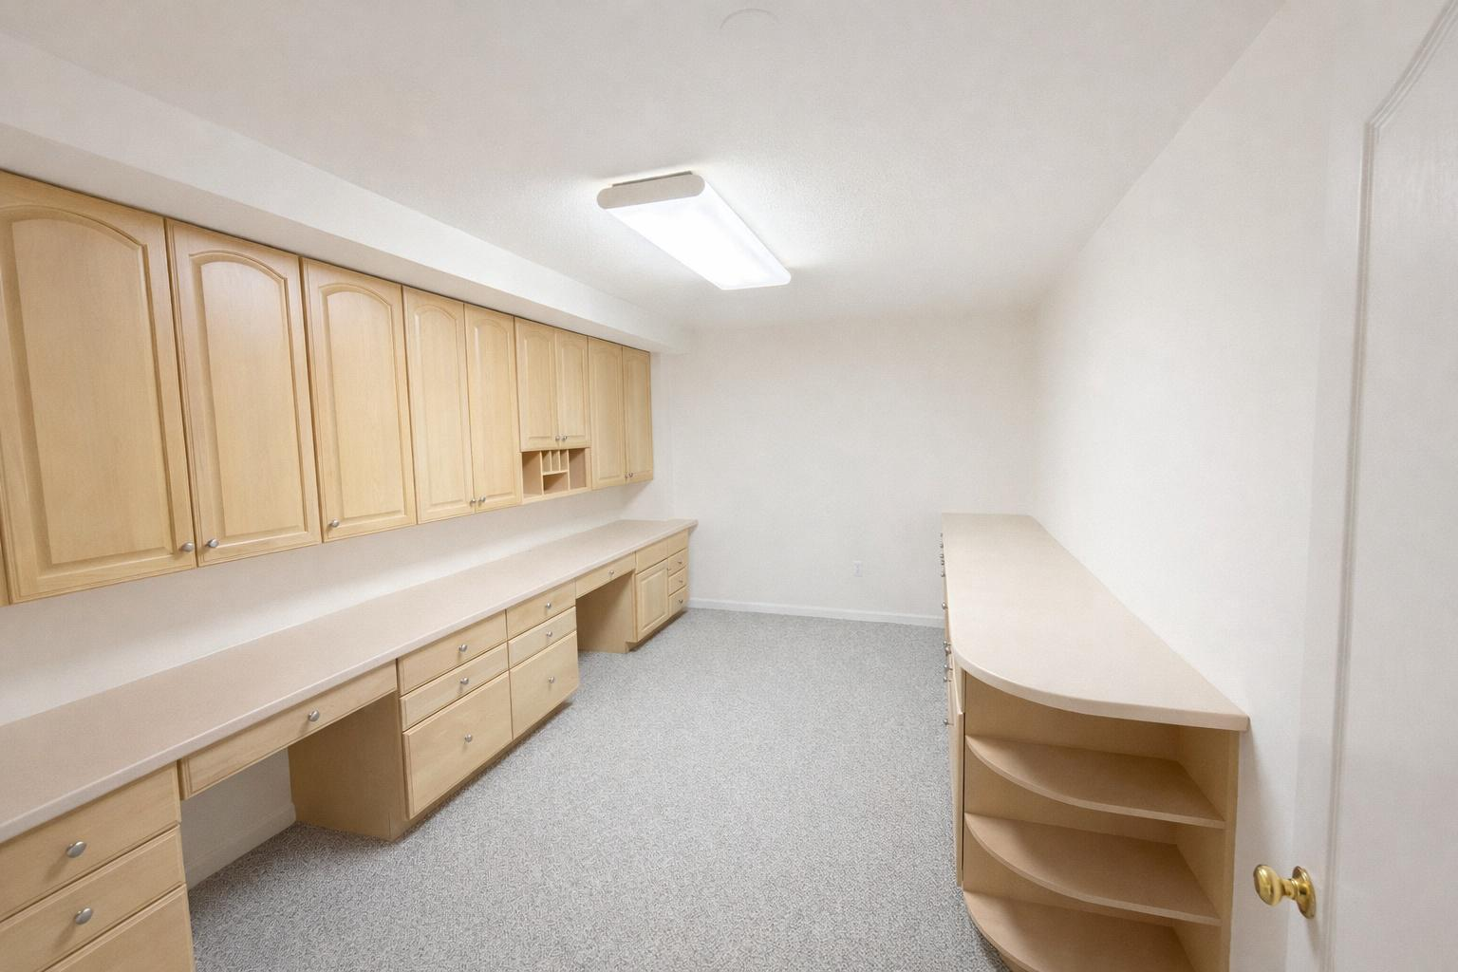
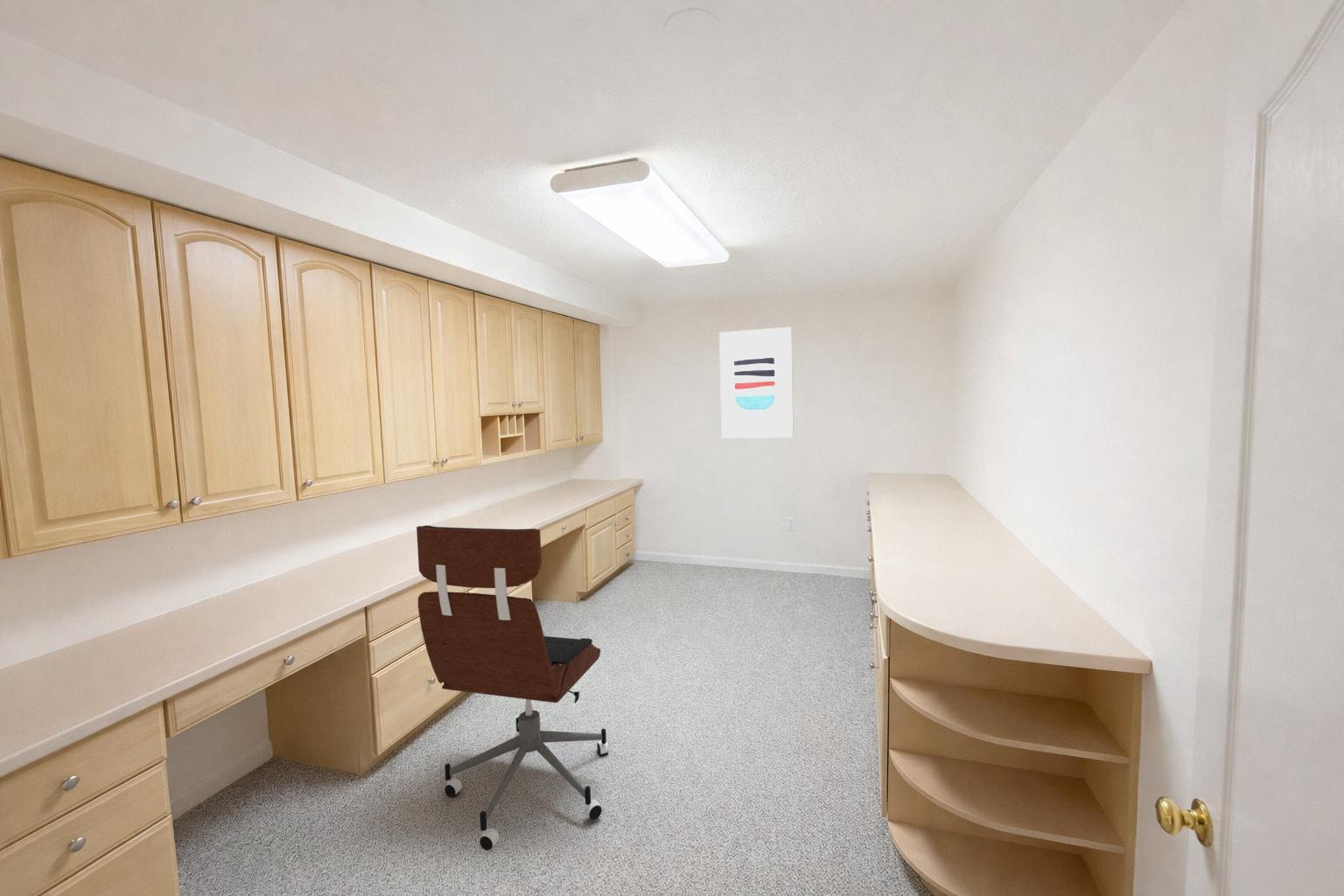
+ wall art [718,326,795,439]
+ office chair [416,524,610,851]
